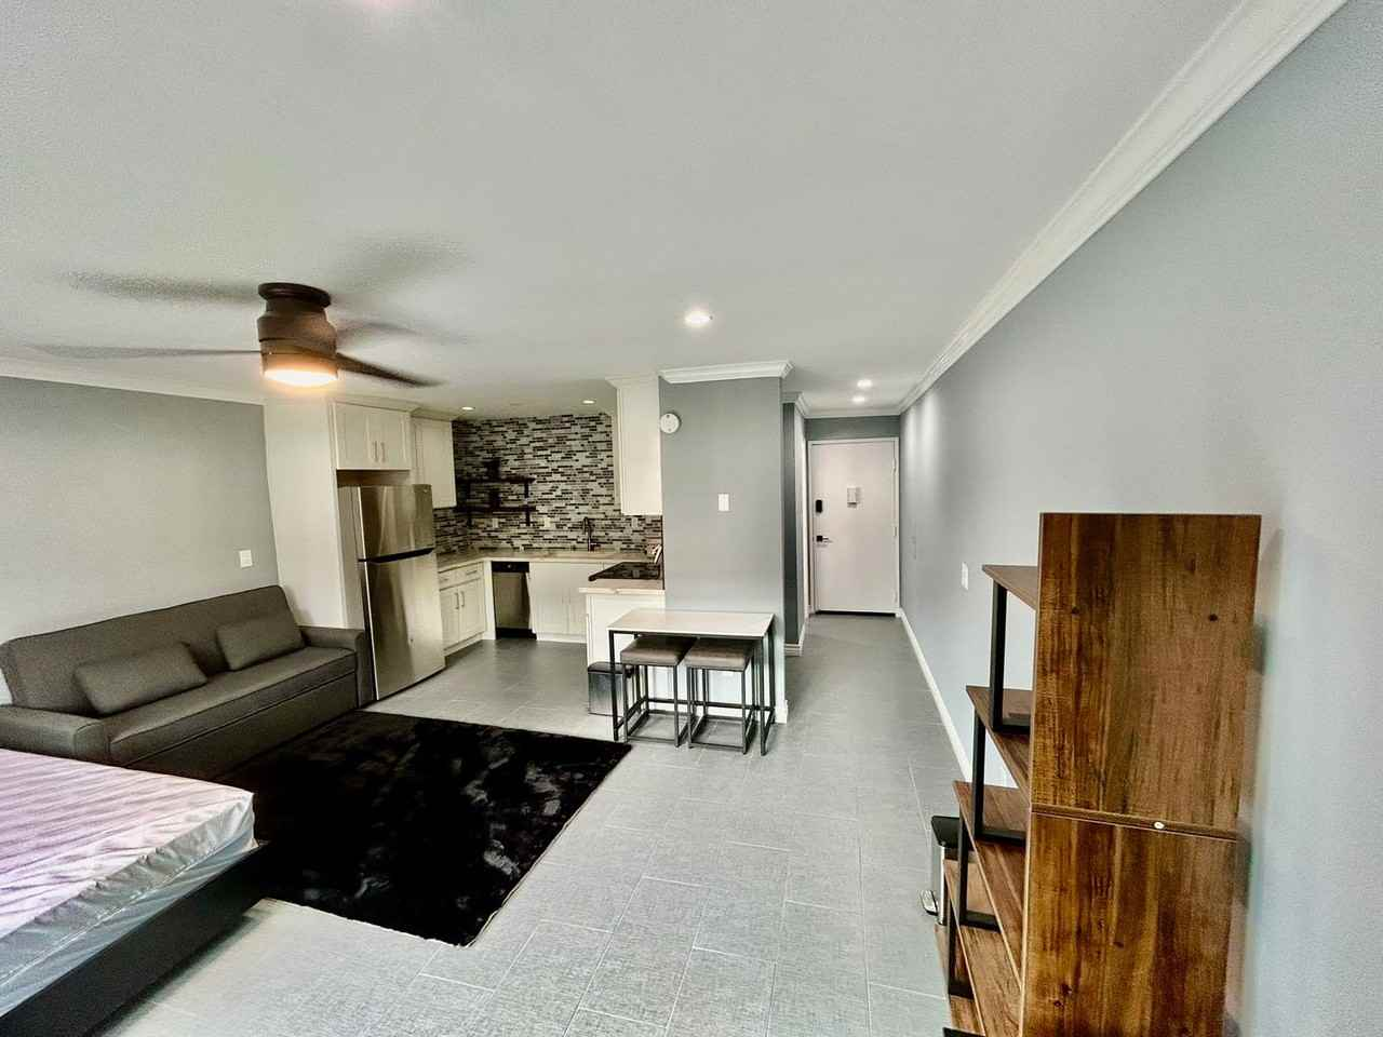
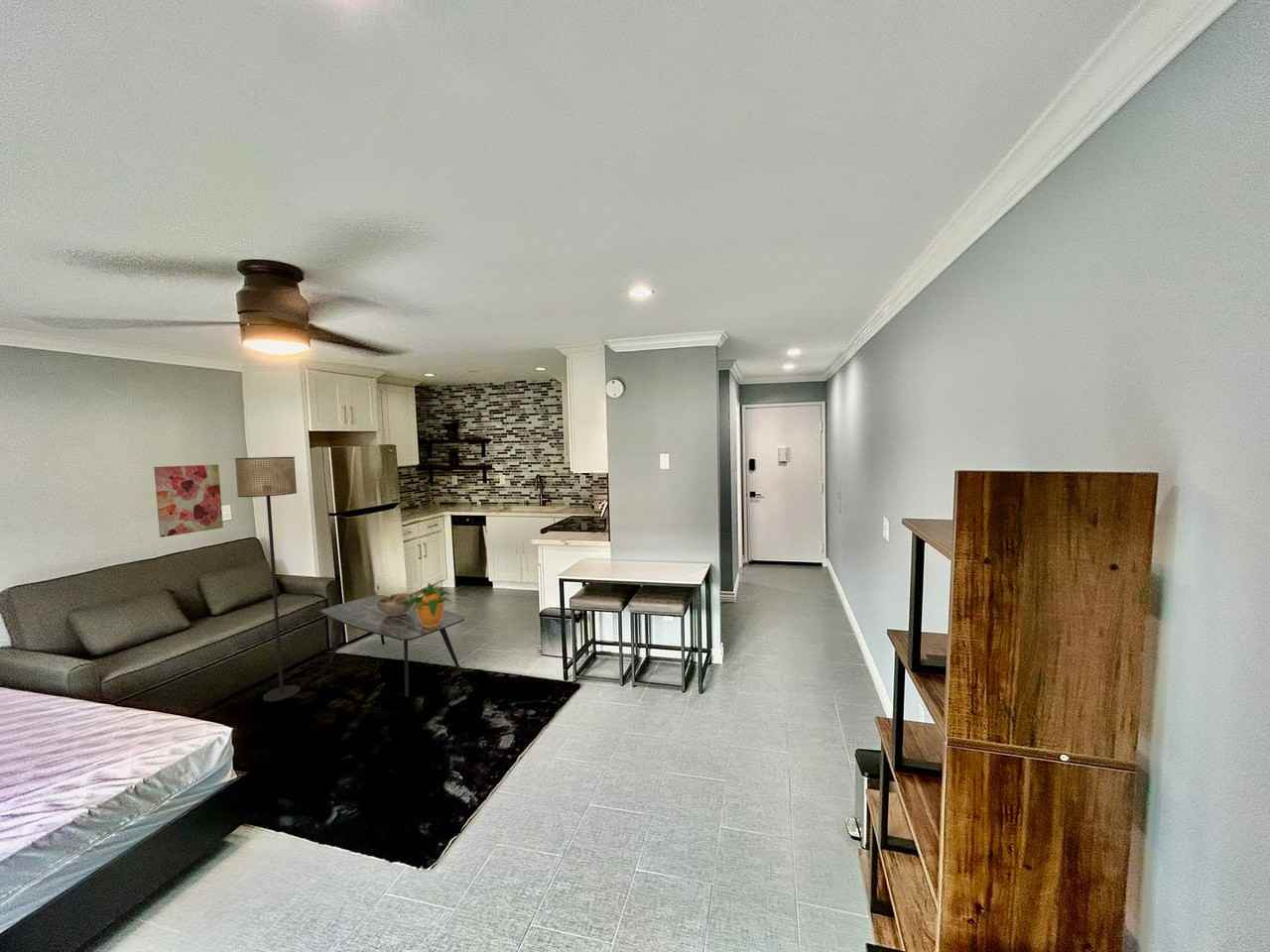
+ decorative bowl [377,592,415,616]
+ coffee table [319,594,465,698]
+ floor lamp [234,456,302,702]
+ potted plant [405,582,454,627]
+ wall art [153,464,224,538]
